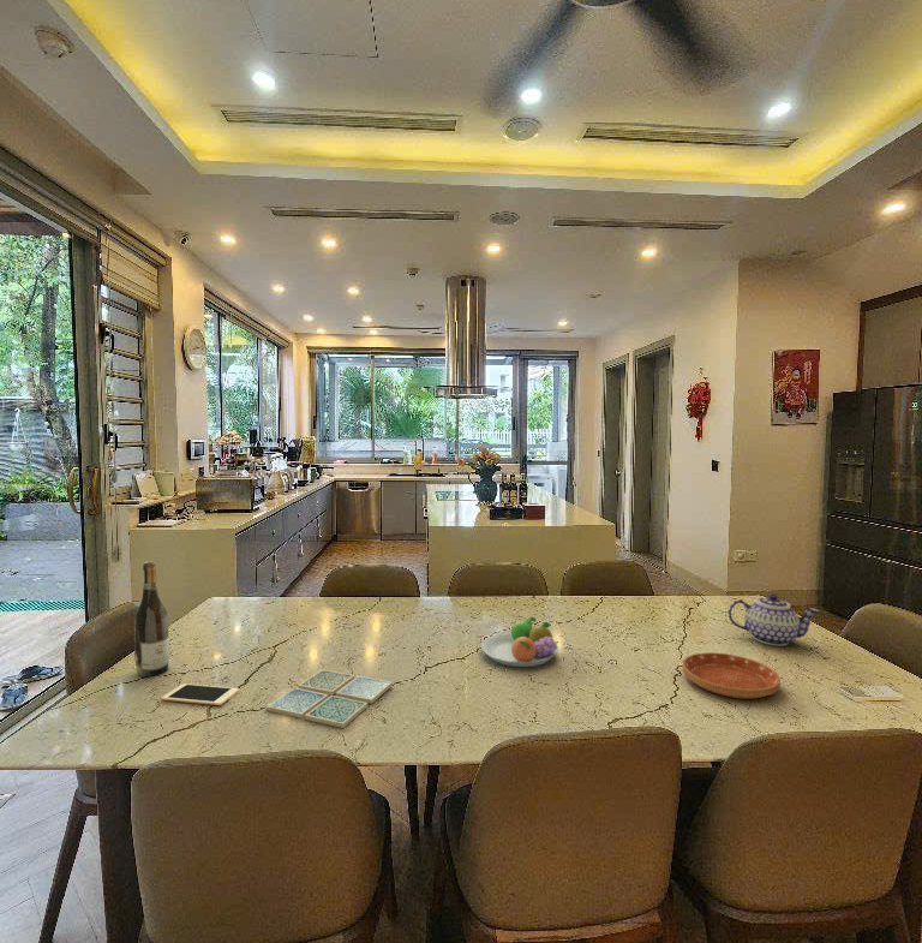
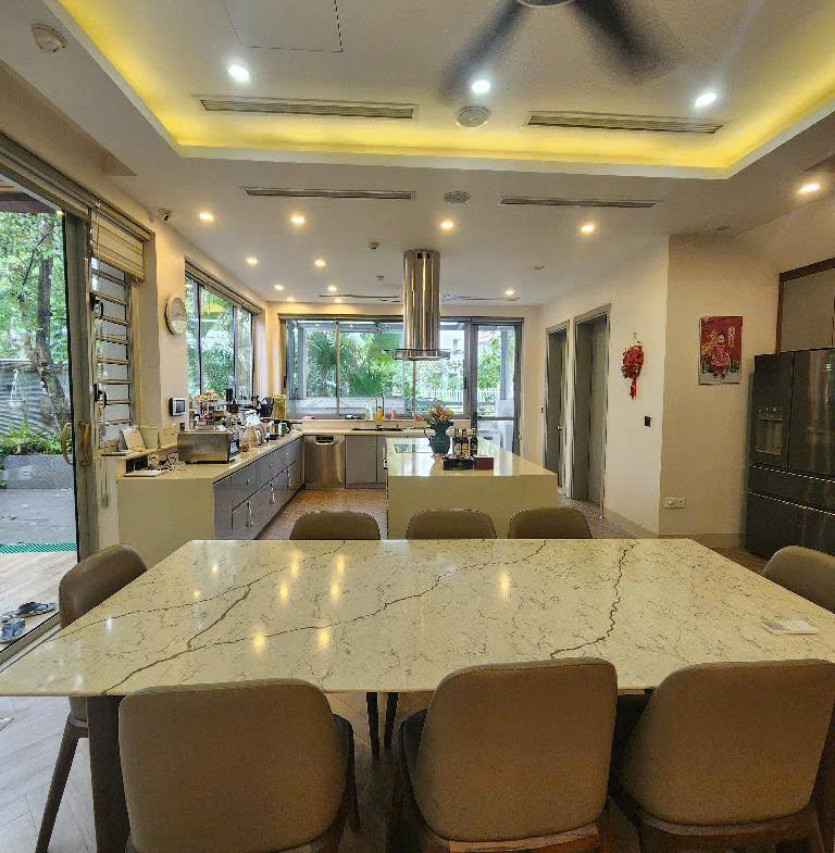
- drink coaster [265,668,394,729]
- teapot [726,592,820,647]
- wine bottle [133,560,170,678]
- saucer [682,651,782,700]
- fruit bowl [480,616,559,668]
- cell phone [161,682,240,706]
